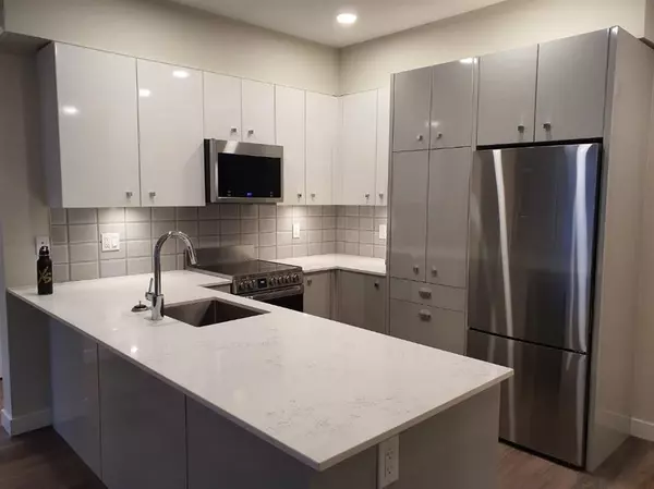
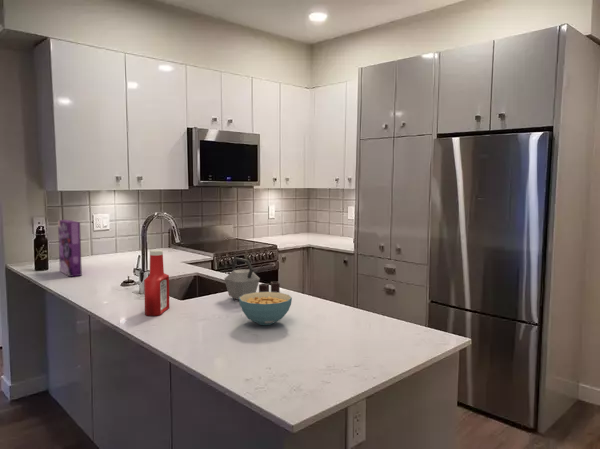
+ kettle [223,257,281,301]
+ cereal box [57,219,83,278]
+ soap bottle [143,249,170,317]
+ cereal bowl [238,291,293,326]
